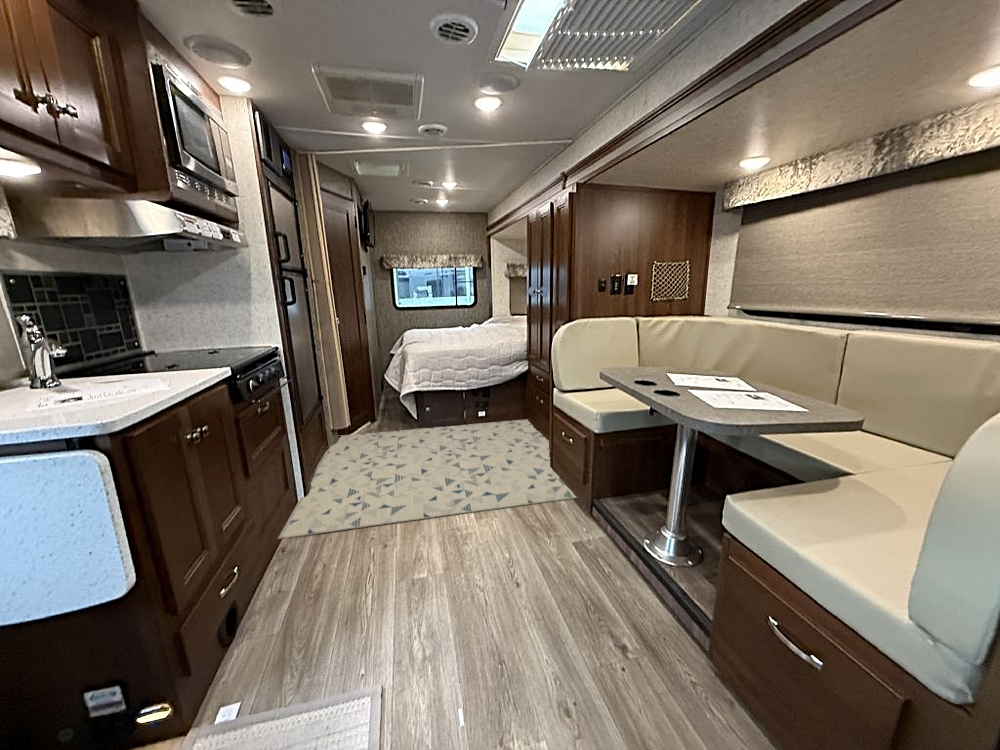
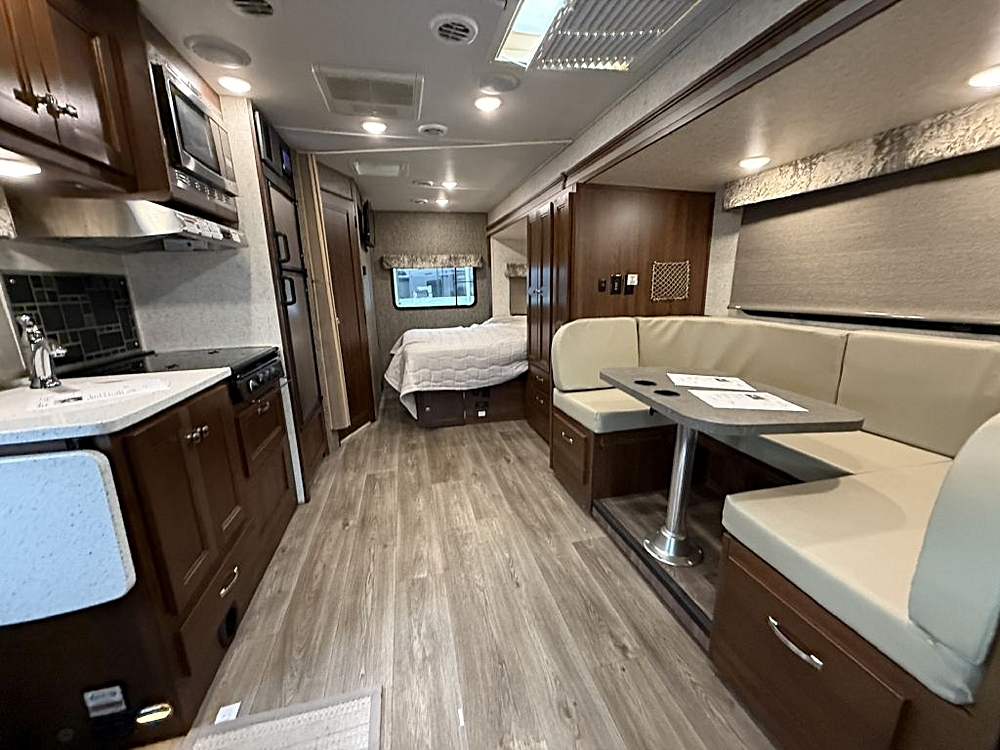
- rug [277,418,579,540]
